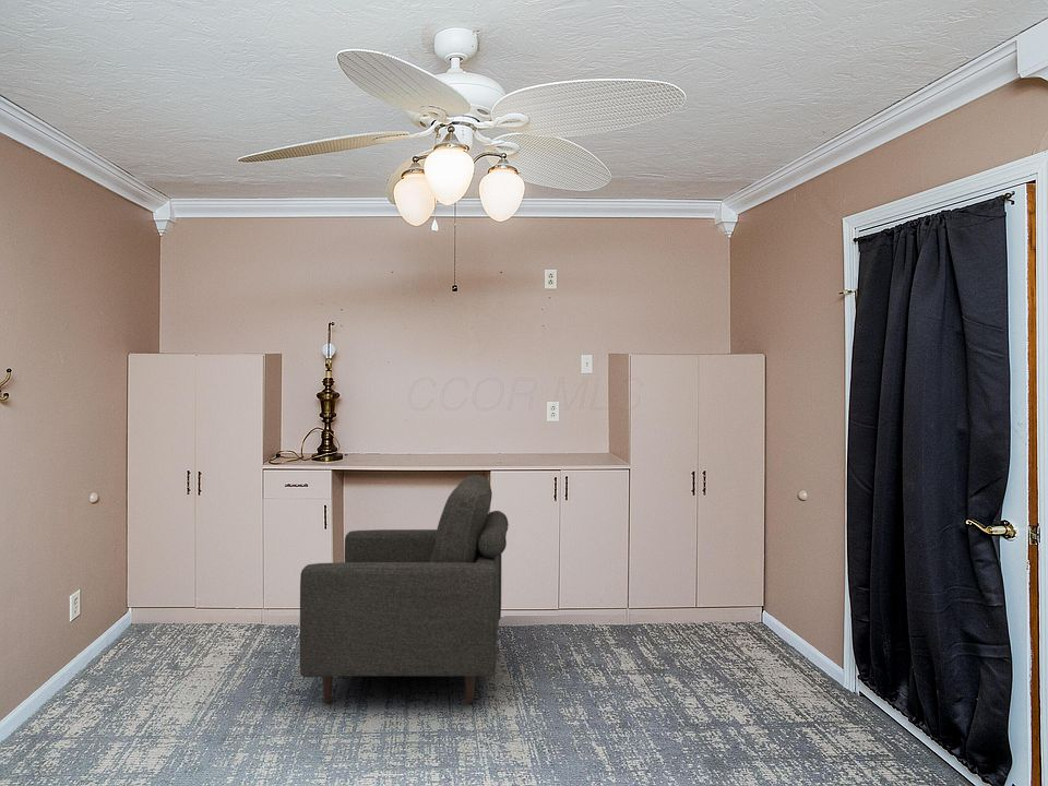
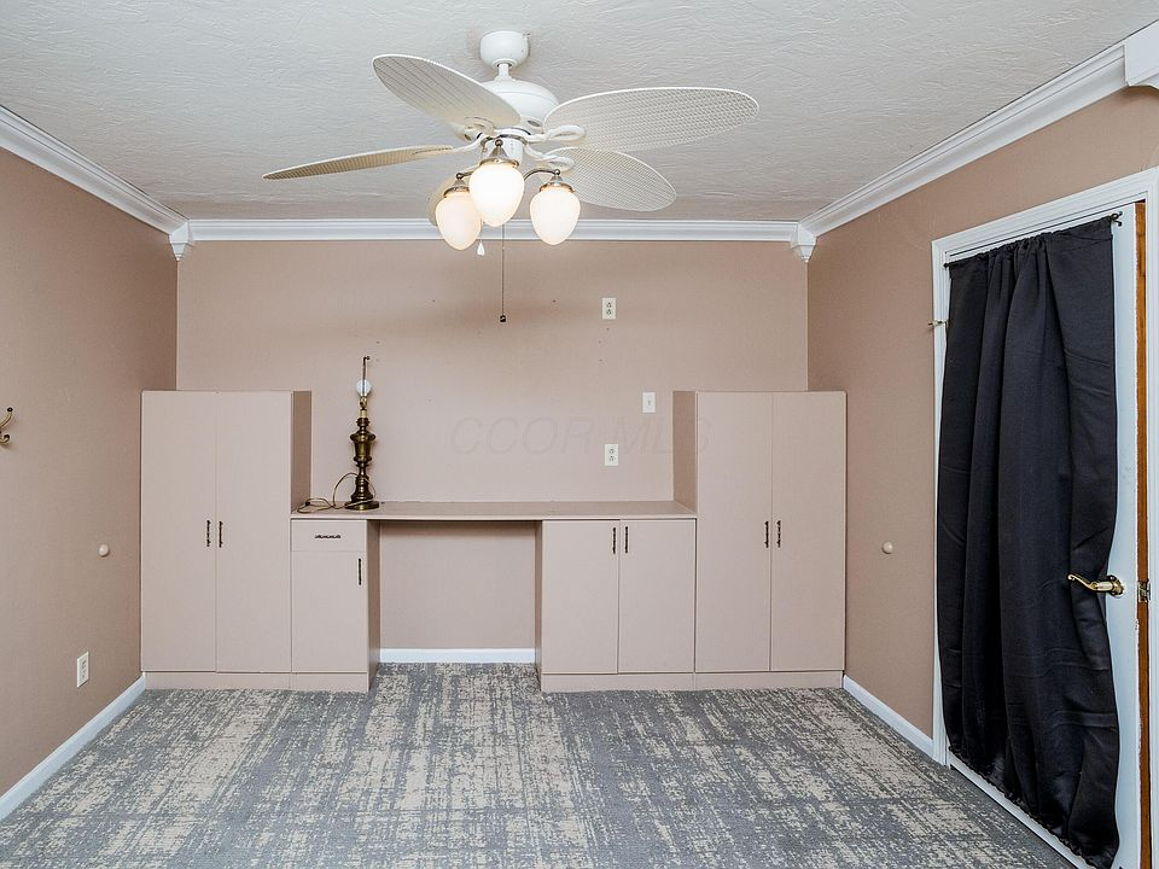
- chair [299,474,510,704]
